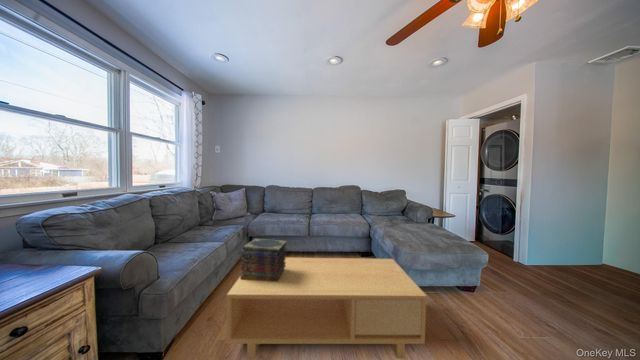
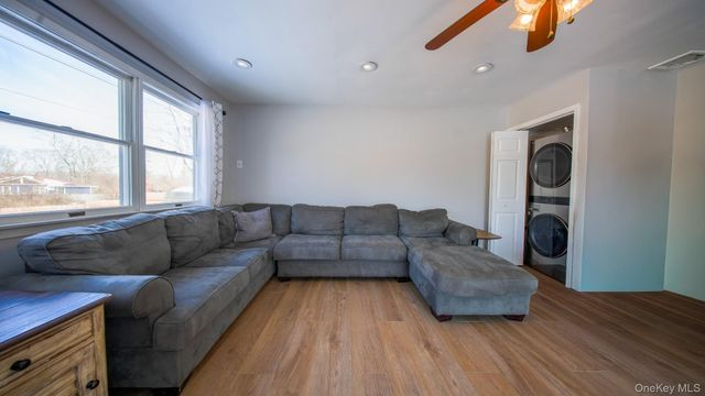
- book stack [239,237,288,282]
- coffee table [226,257,428,359]
